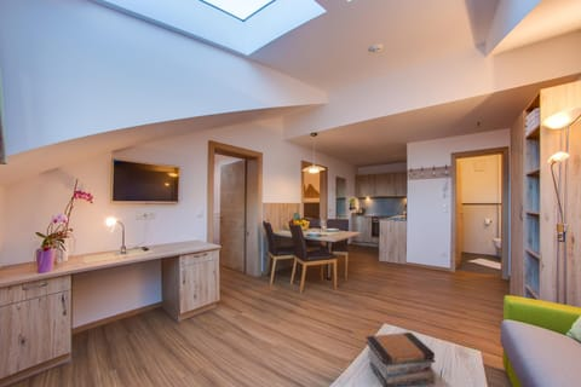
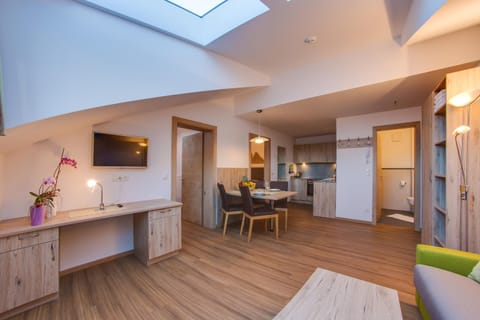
- book stack [364,331,436,387]
